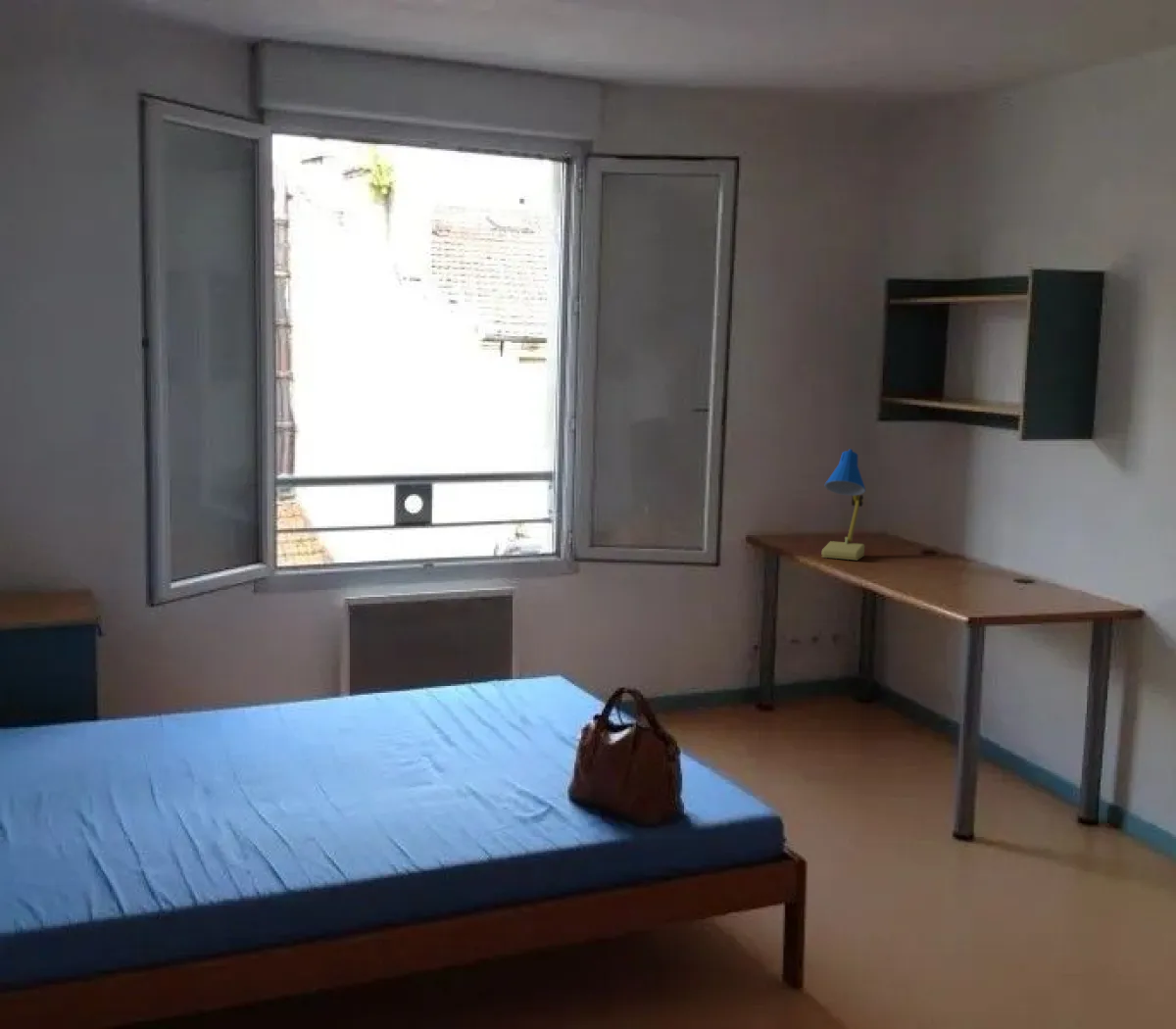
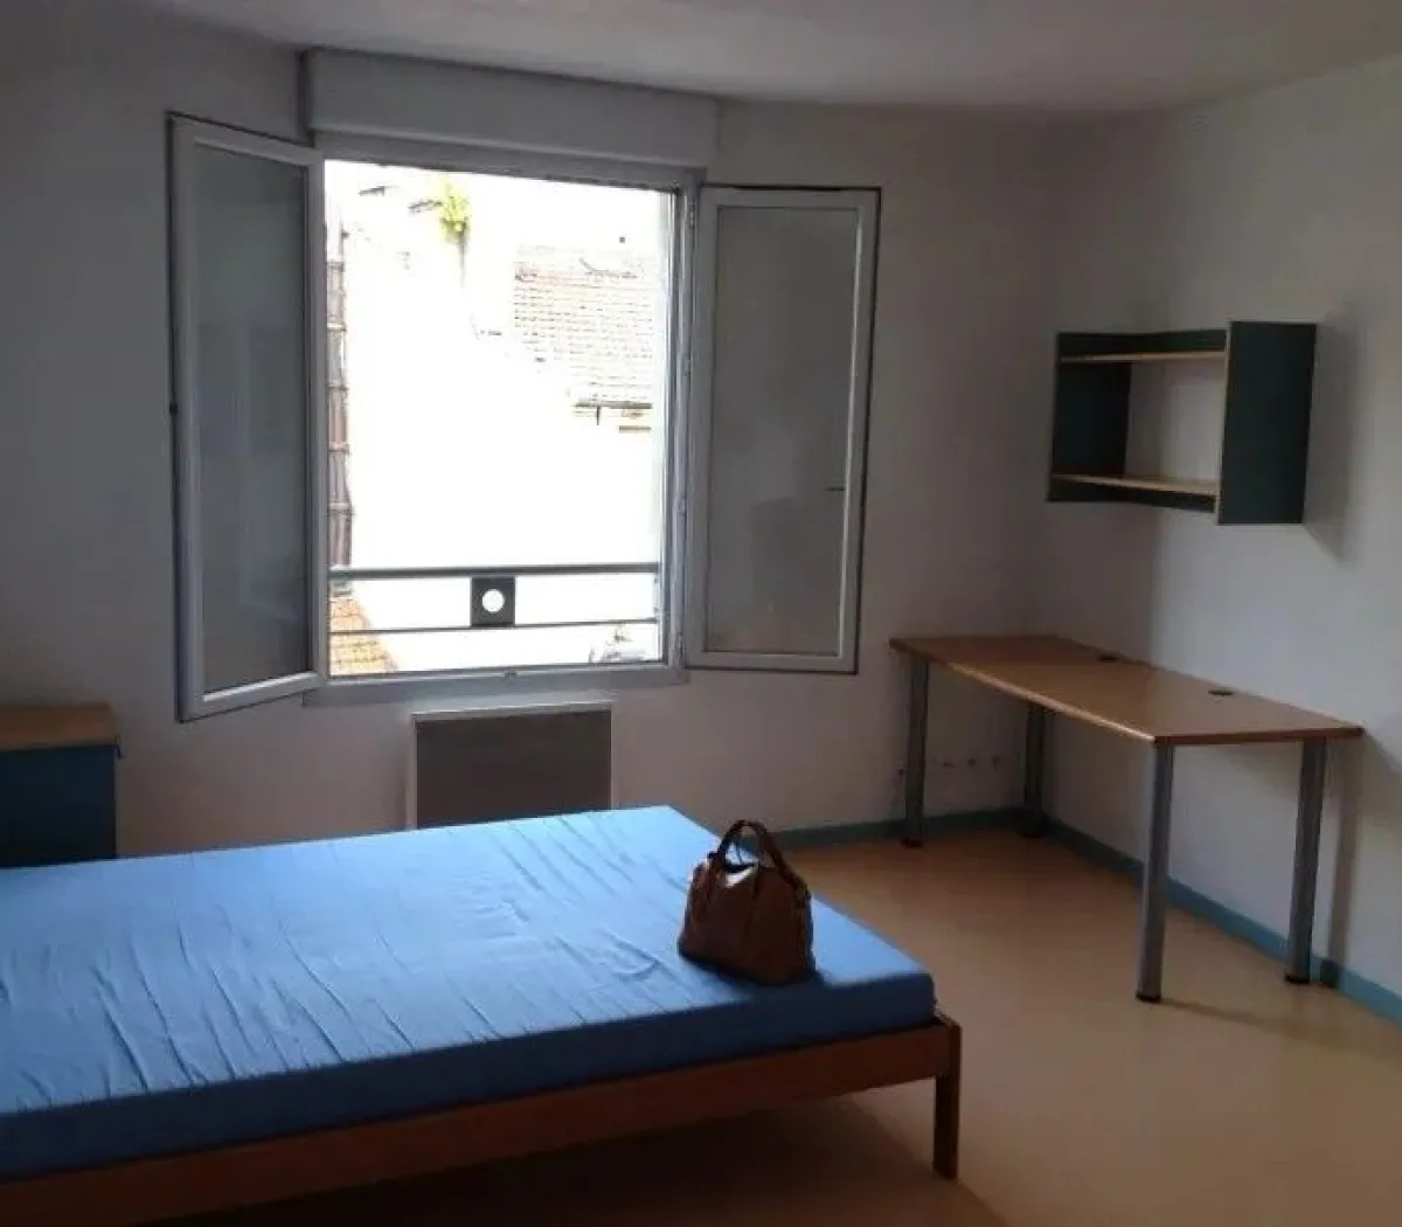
- desk lamp [820,448,866,561]
